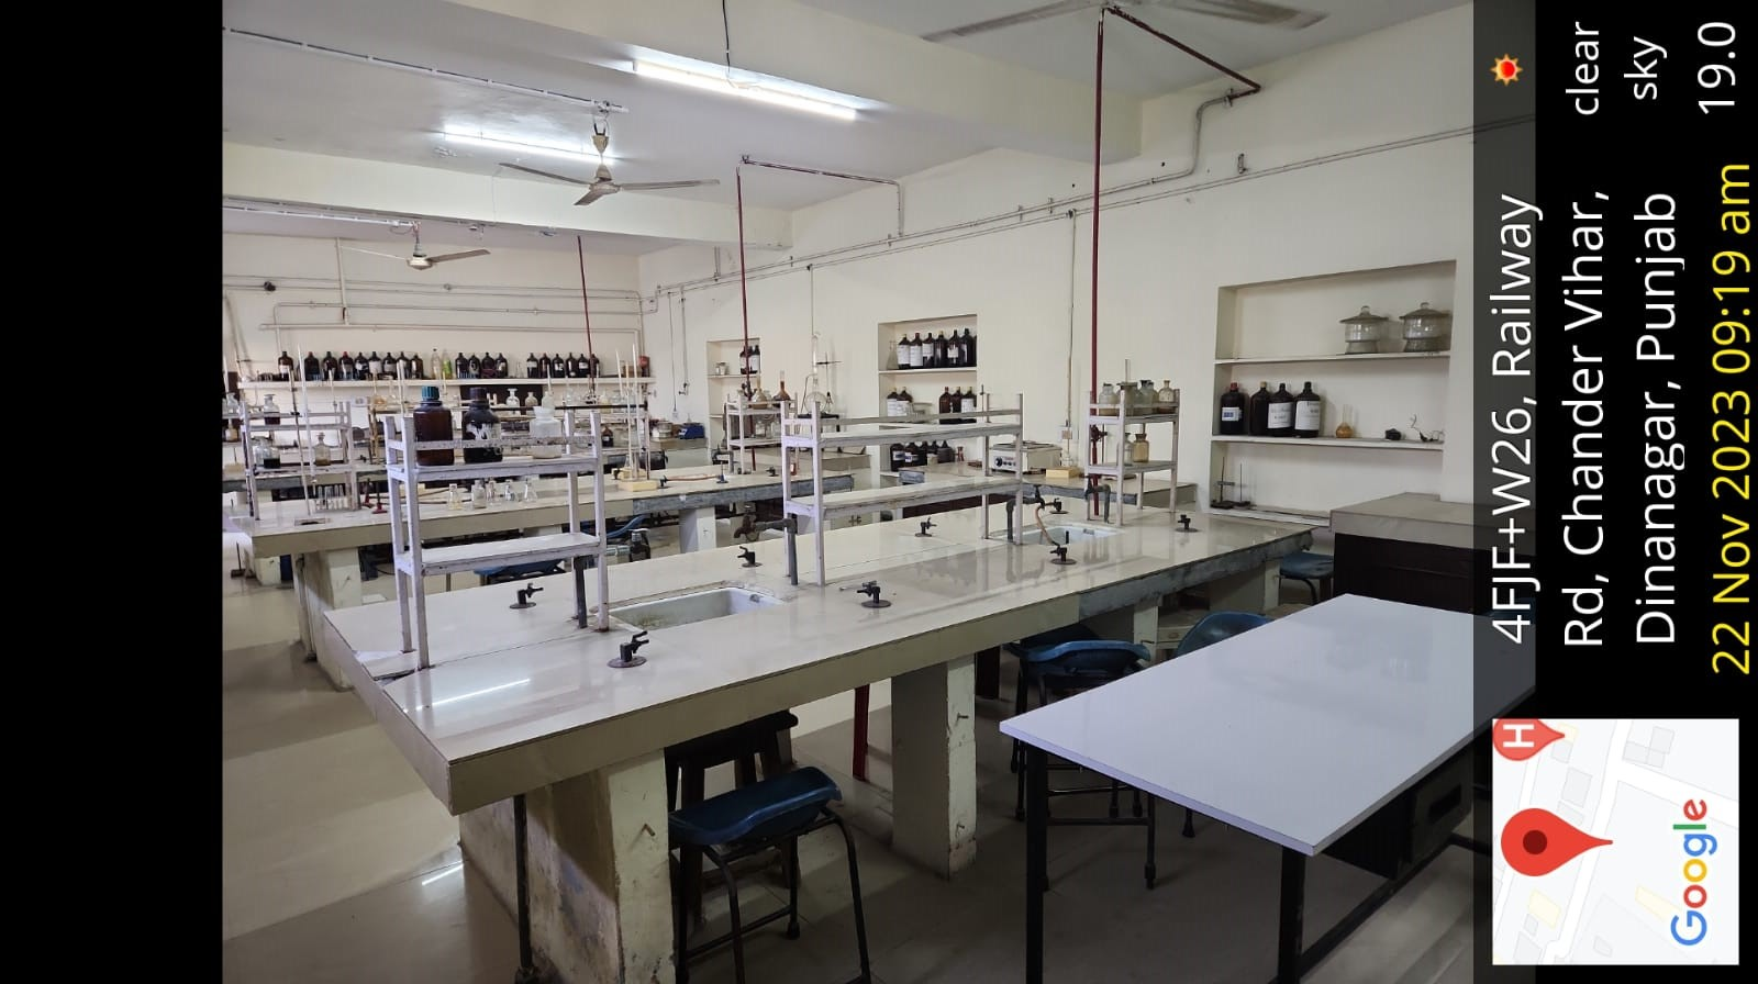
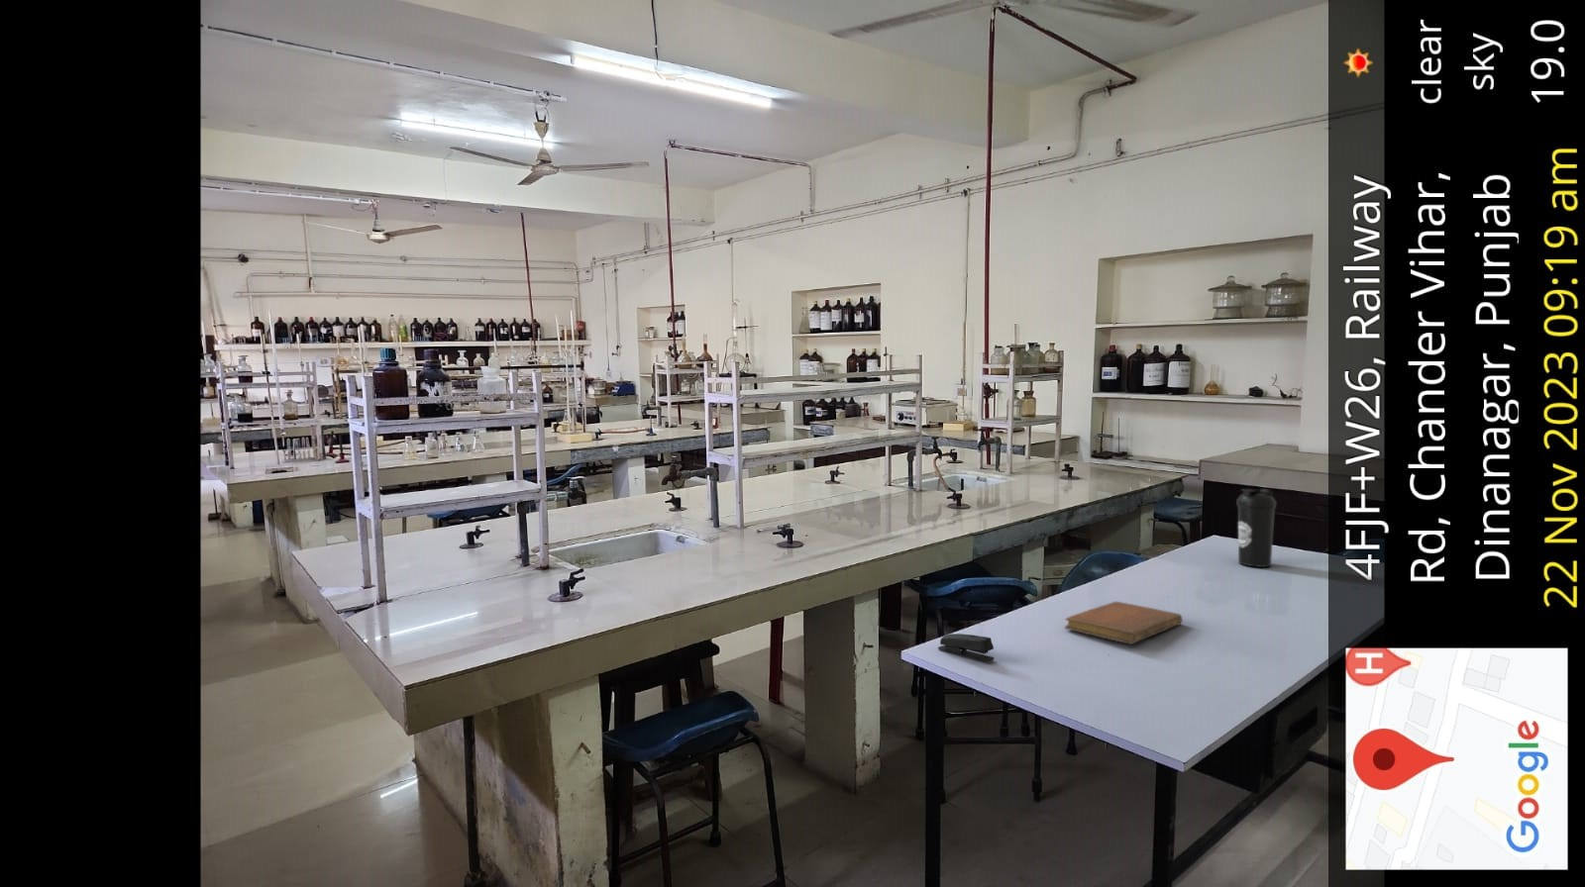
+ stapler [937,632,995,663]
+ water bottle [1237,488,1277,568]
+ notebook [1064,601,1183,645]
